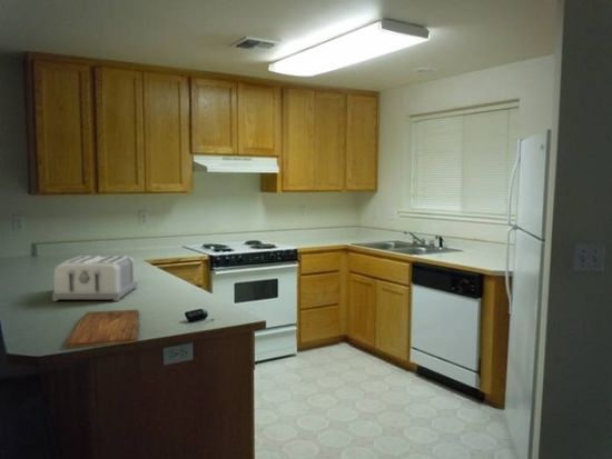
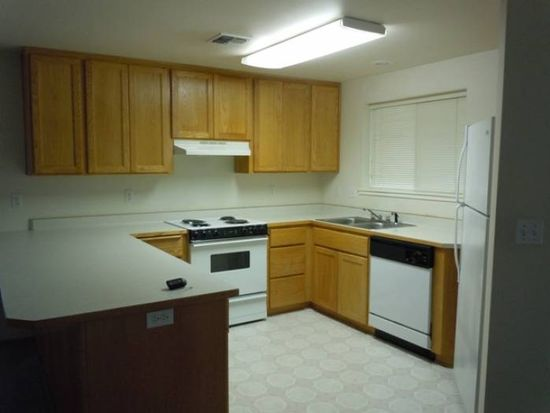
- toaster [51,255,138,302]
- cutting board [65,309,140,349]
